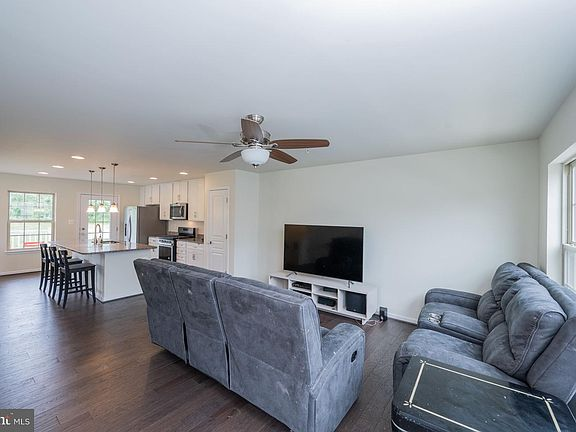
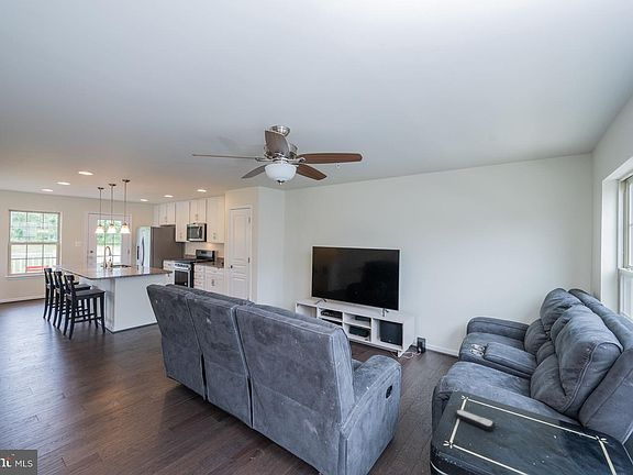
+ remote control [454,409,497,432]
